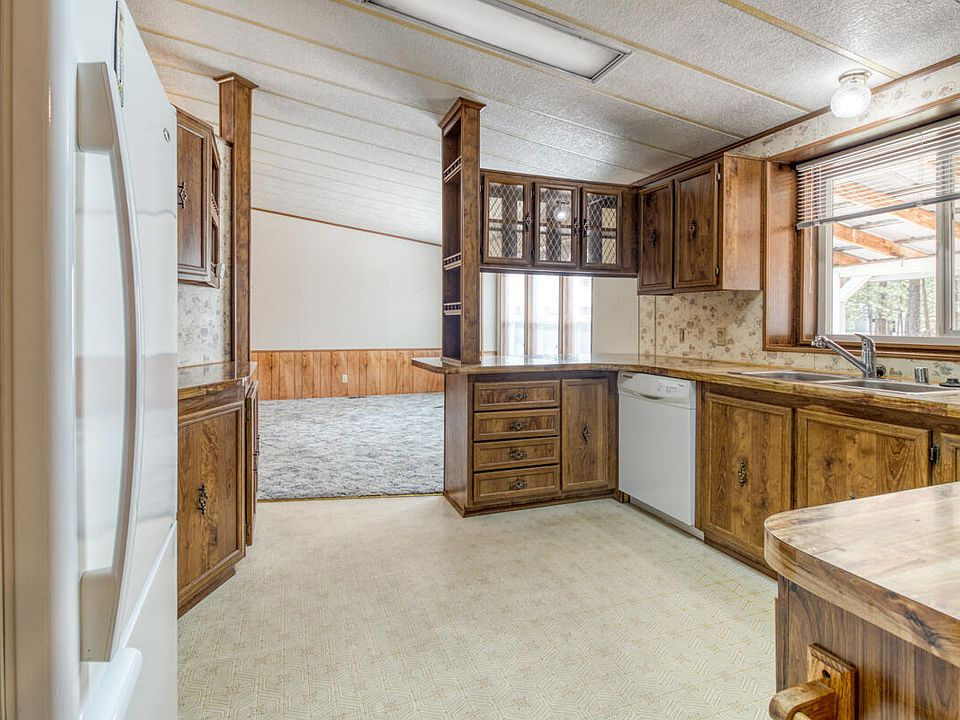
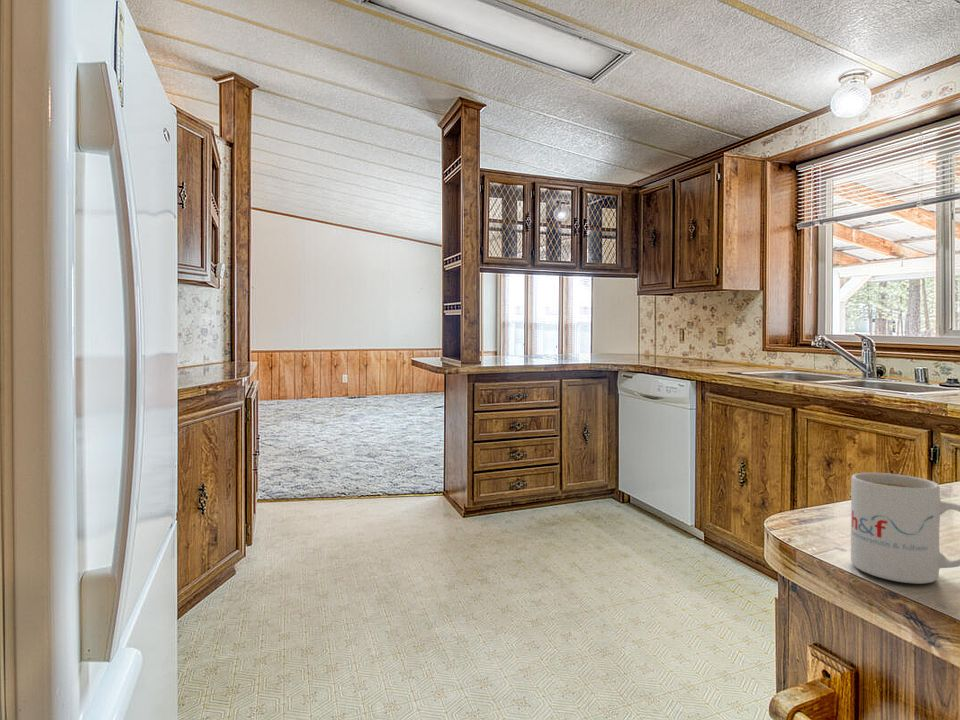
+ mug [850,472,960,585]
